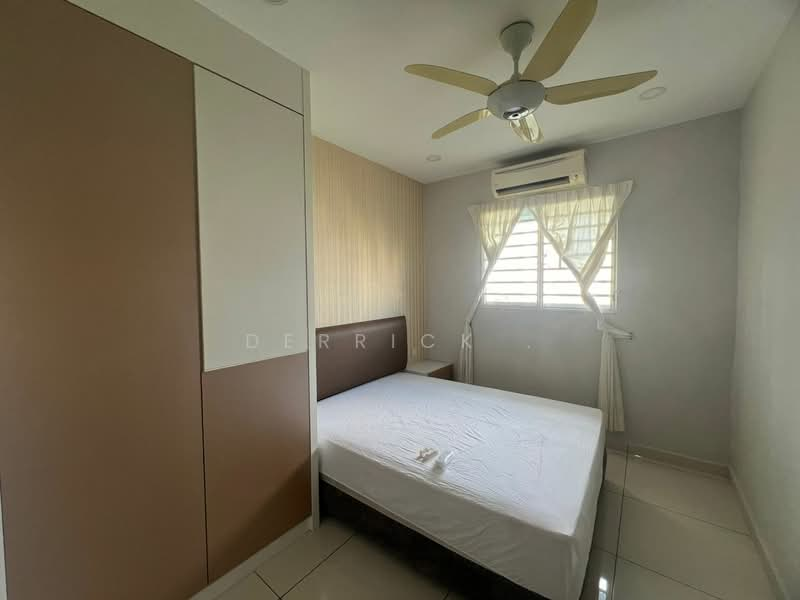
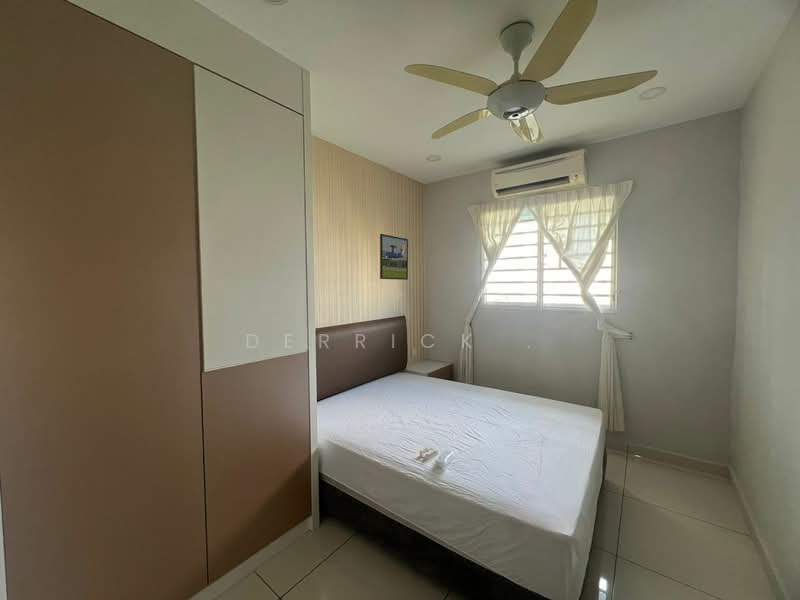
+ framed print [379,233,409,281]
